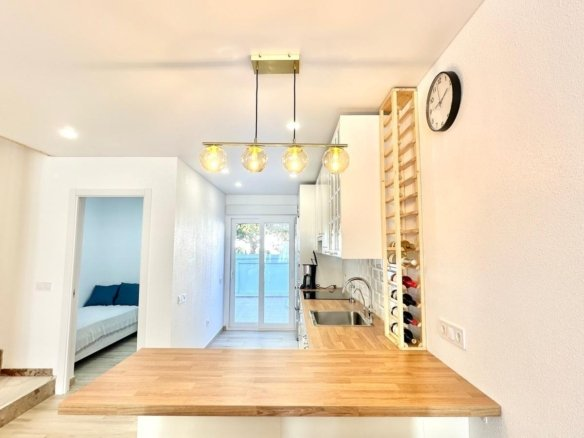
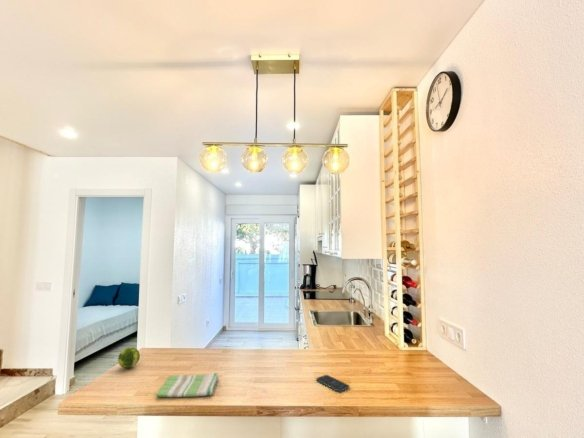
+ dish towel [155,372,220,398]
+ fruit [117,346,141,369]
+ smartphone [315,374,350,393]
